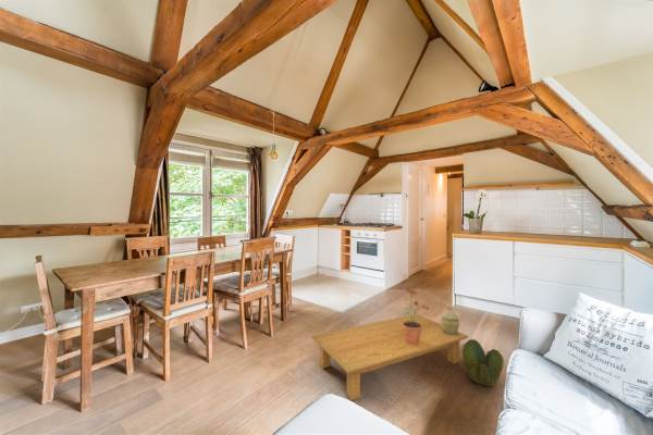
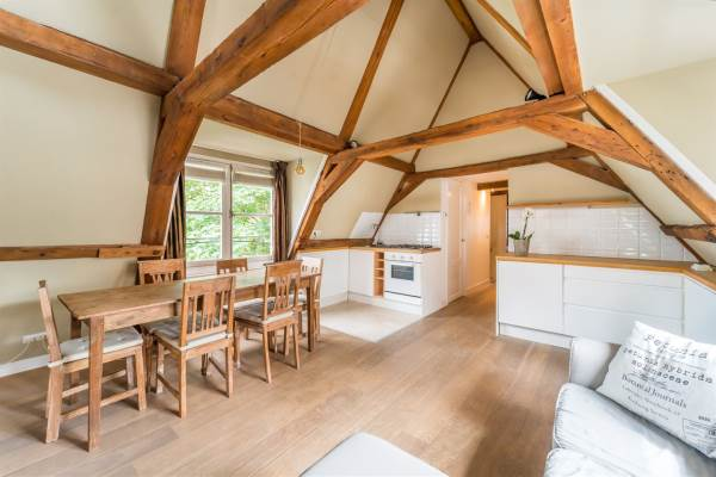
- coffee table [310,313,469,401]
- cactus [461,338,505,388]
- potted plant [403,286,430,345]
- decorative box [441,310,460,335]
